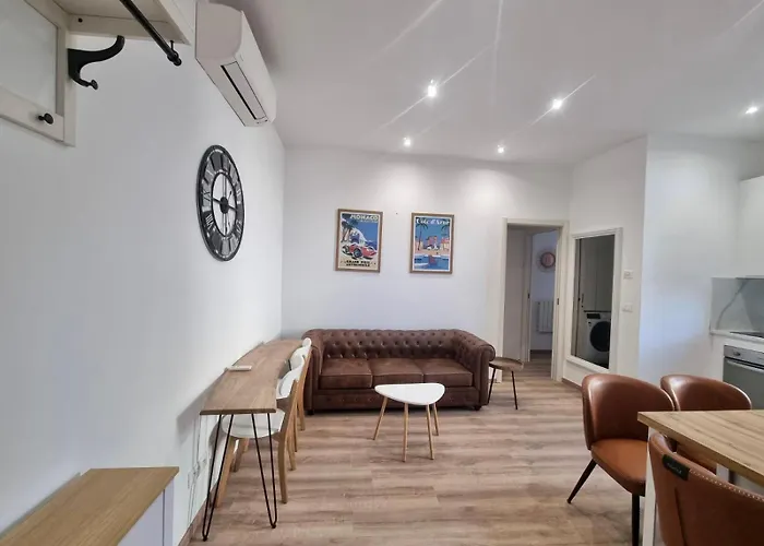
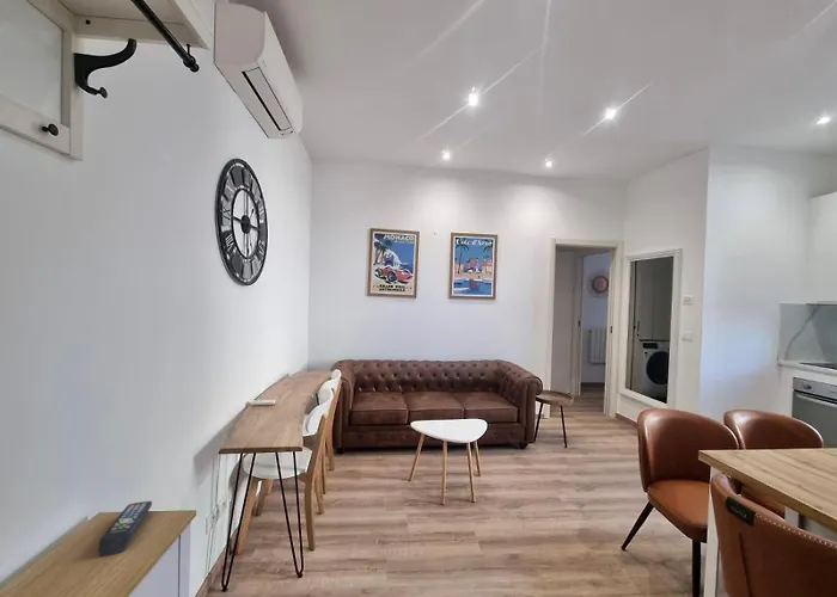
+ remote control [97,500,153,558]
